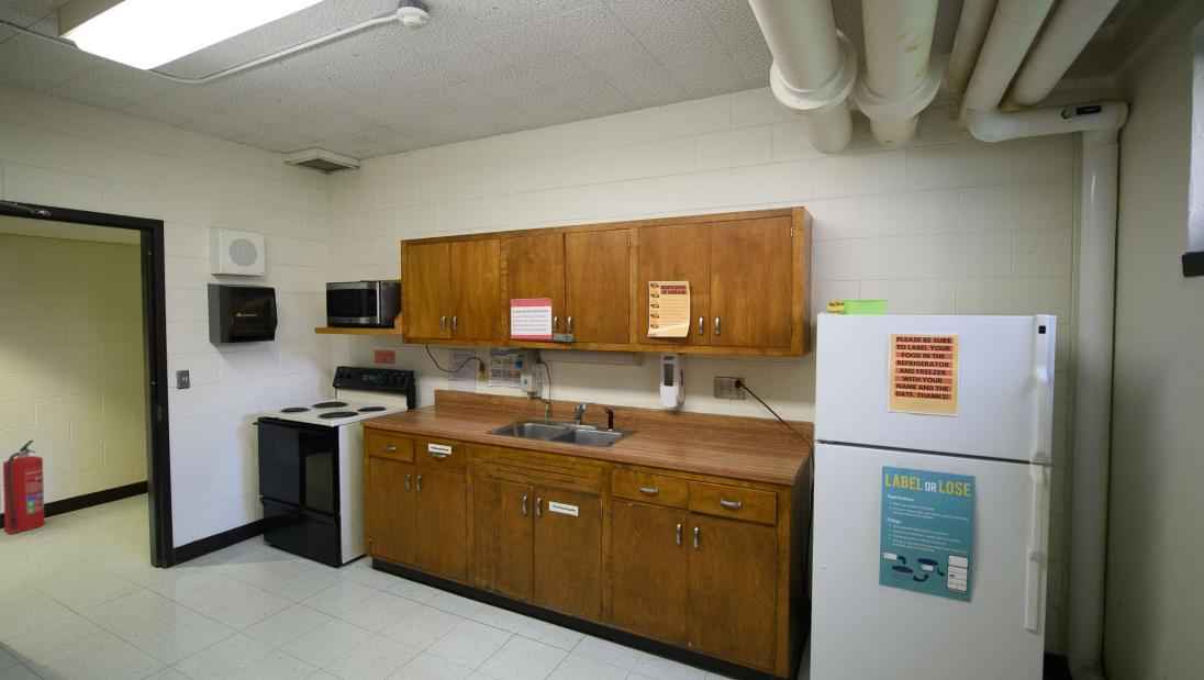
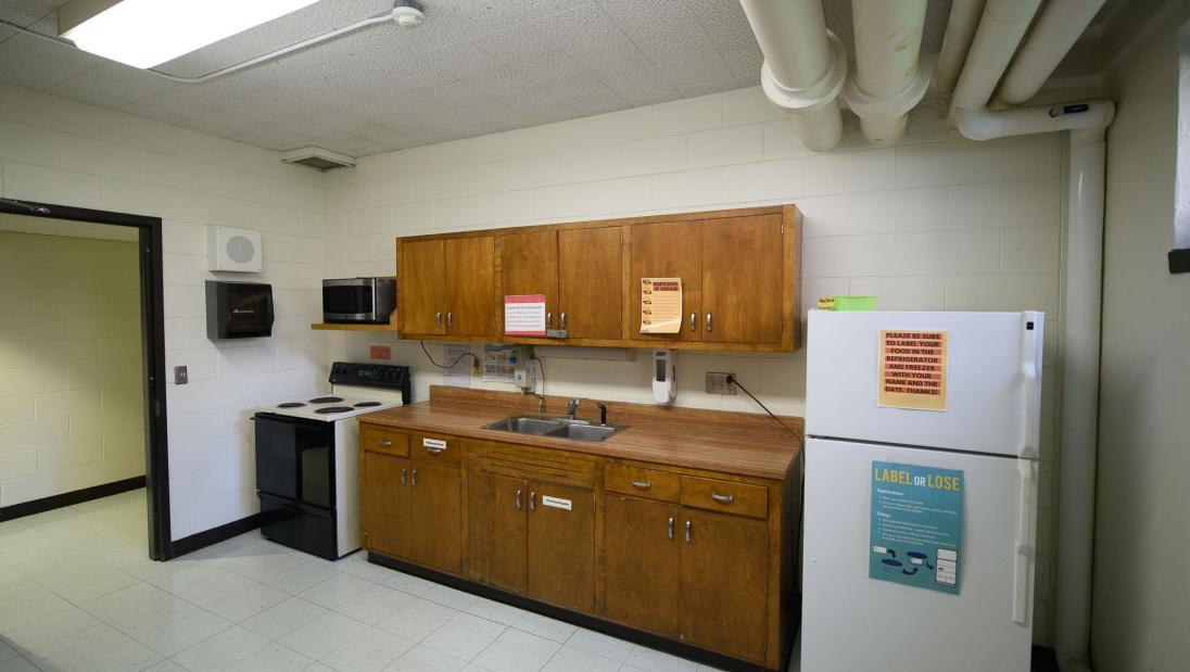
- fire extinguisher [2,439,46,535]
